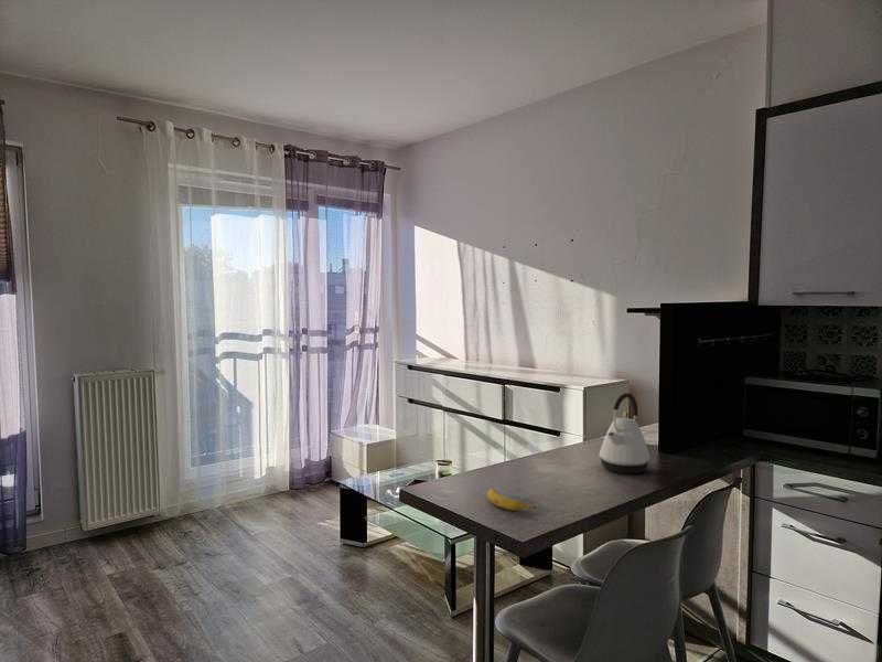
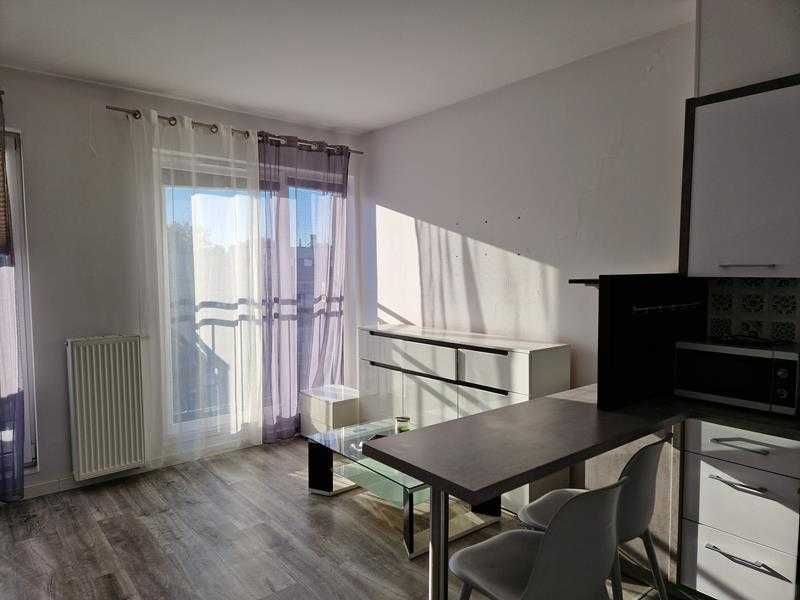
- banana [486,488,539,511]
- kettle [599,392,650,474]
